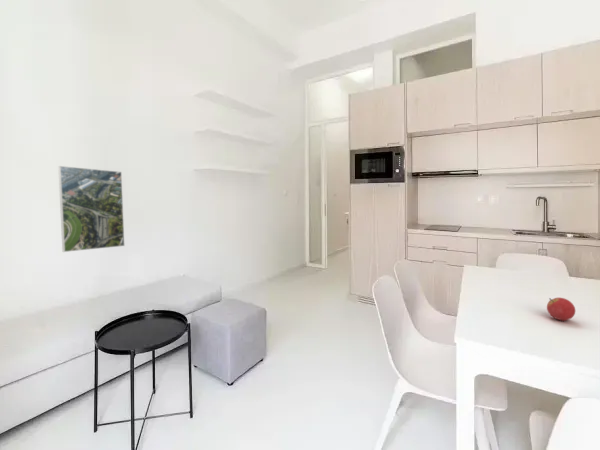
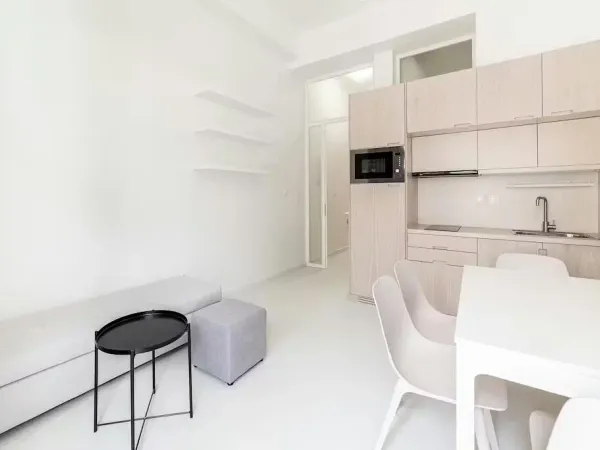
- fruit [546,297,576,321]
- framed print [57,165,126,253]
